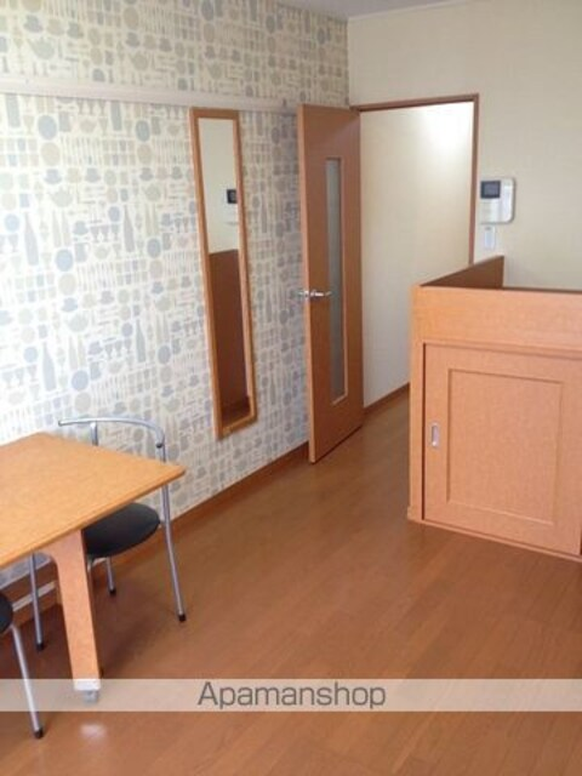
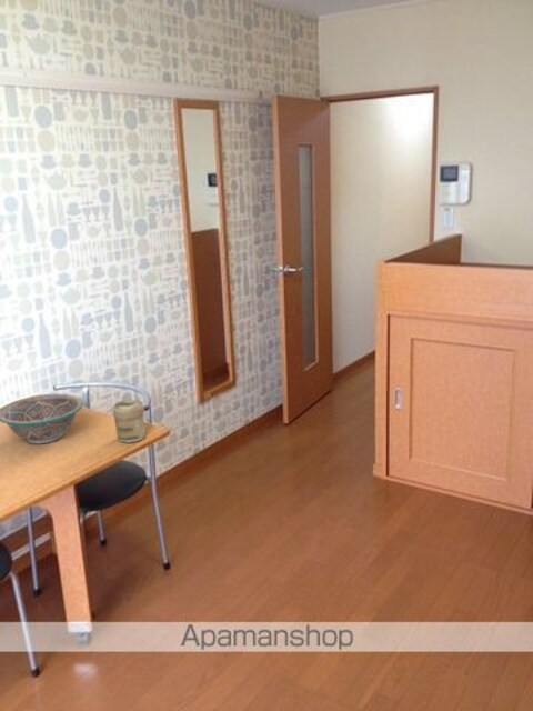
+ jar [112,399,147,444]
+ bowl [0,393,84,445]
